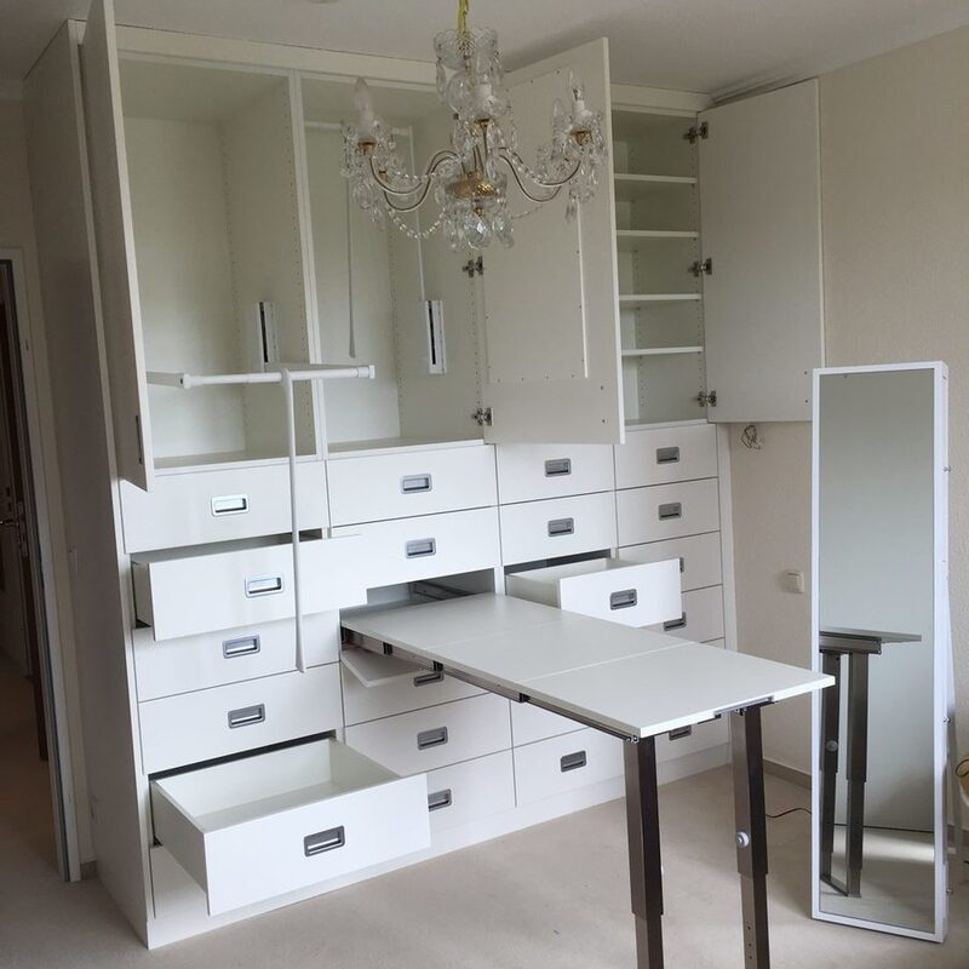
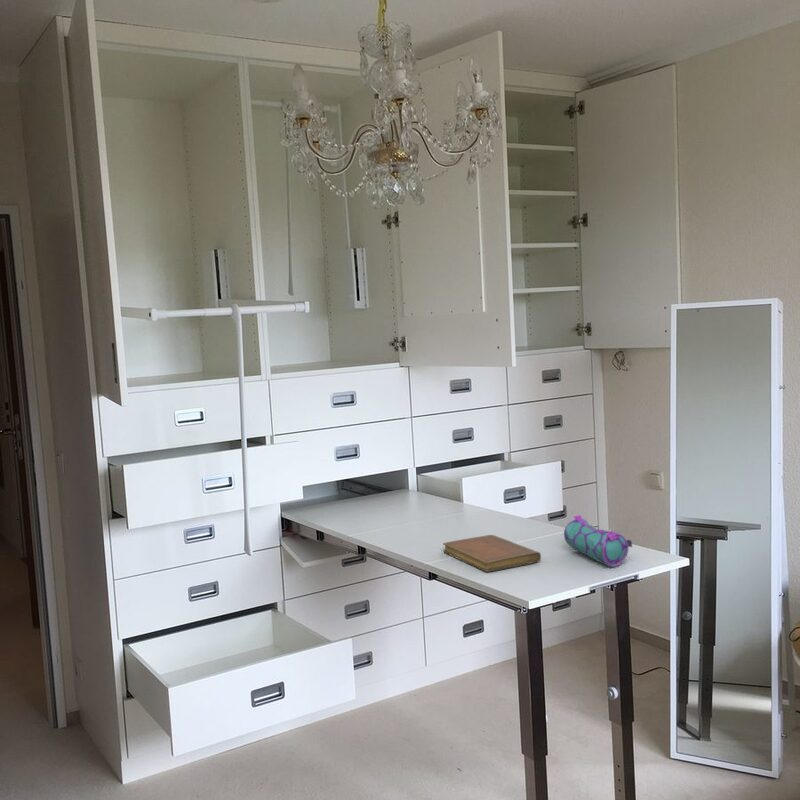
+ notebook [442,534,542,573]
+ pencil case [563,514,633,568]
